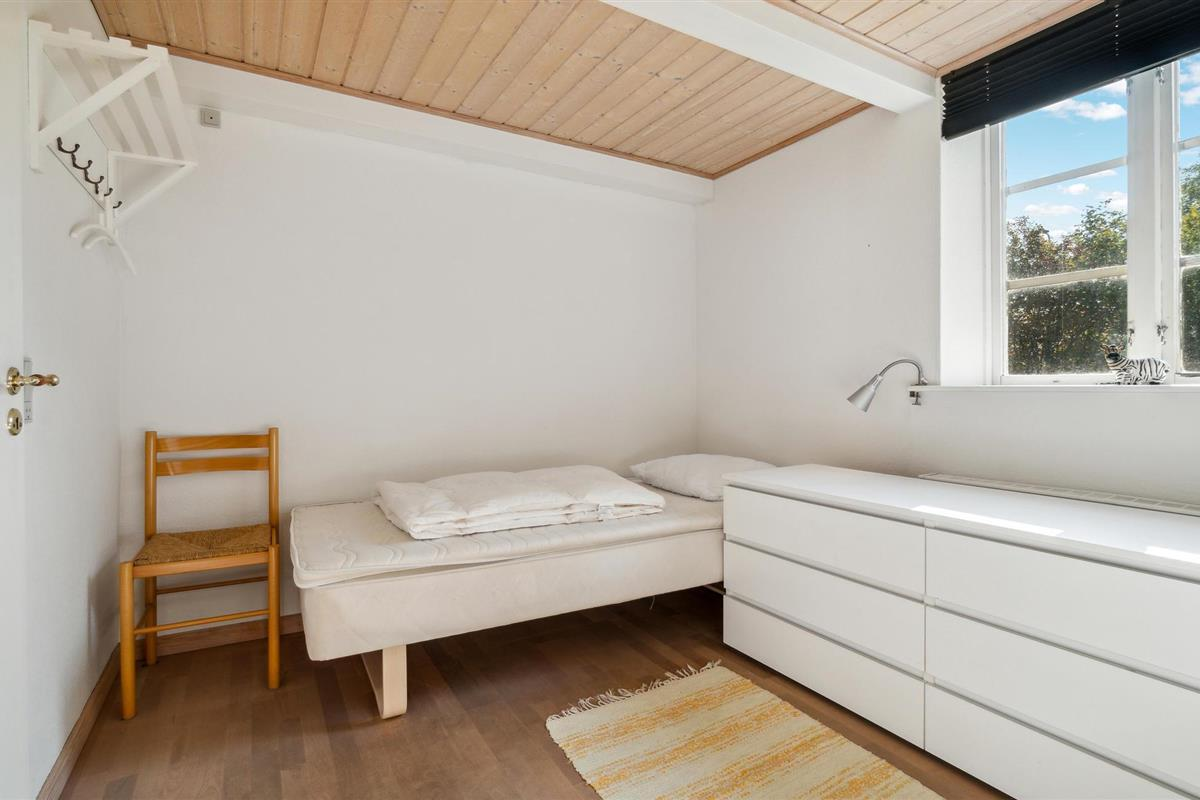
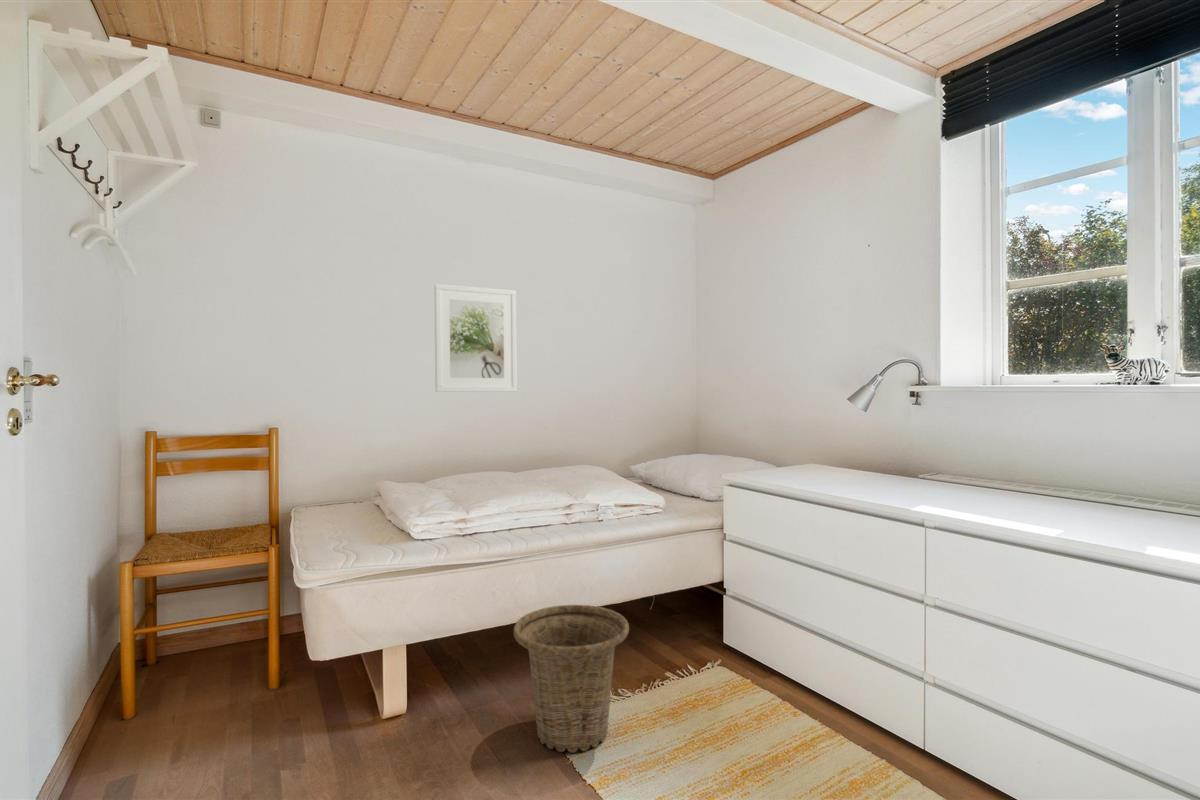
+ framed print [433,283,518,393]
+ basket [513,604,630,754]
